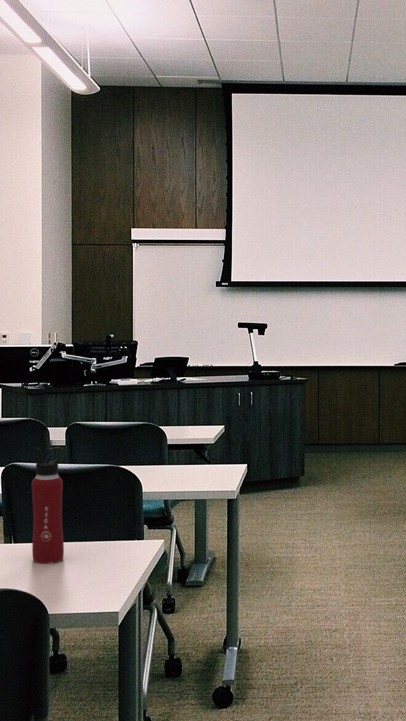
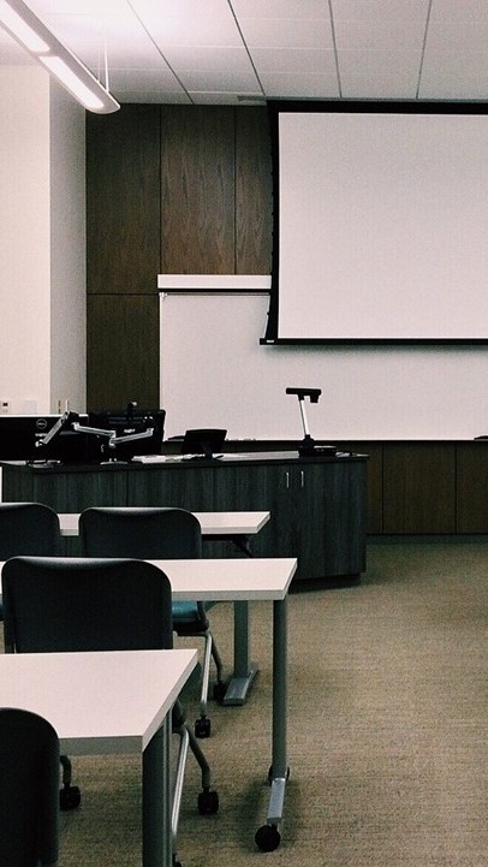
- water bottle [31,446,65,565]
